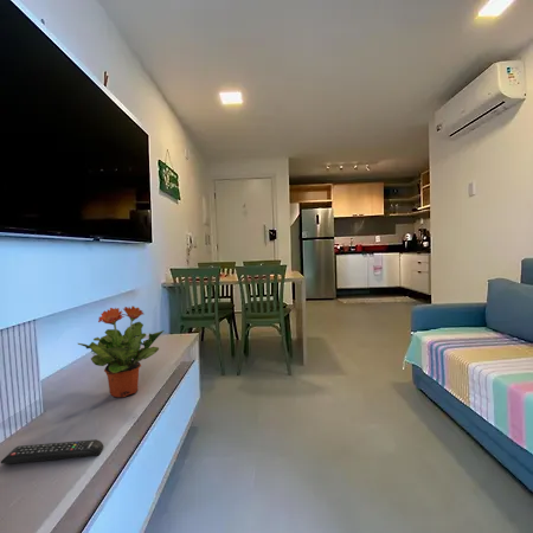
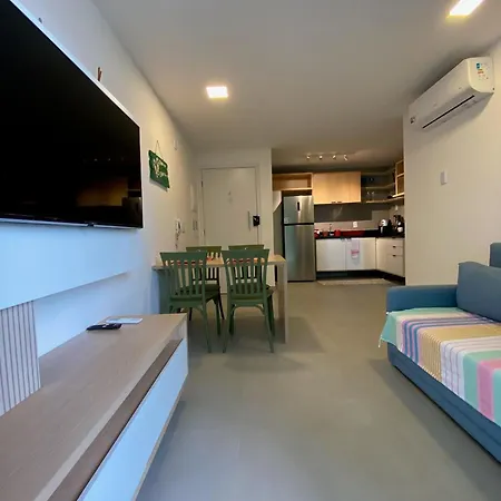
- potted plant [77,306,165,398]
- remote control [0,438,104,465]
